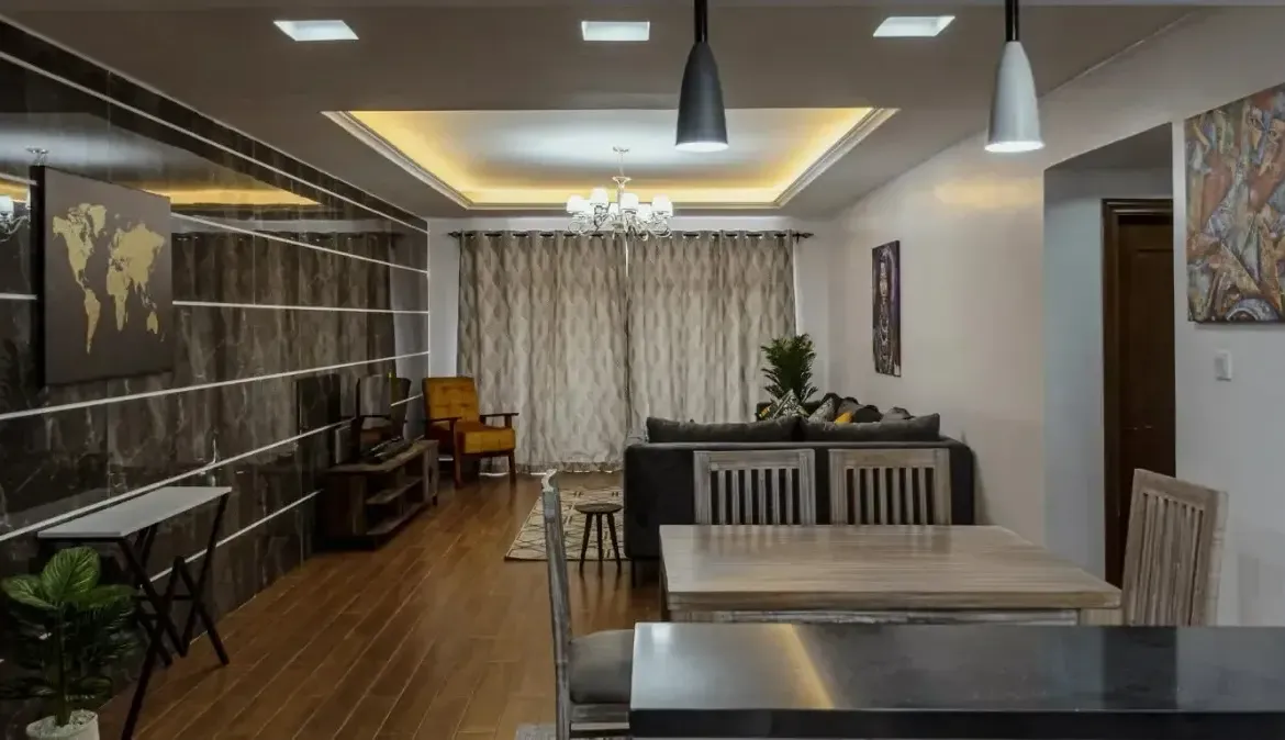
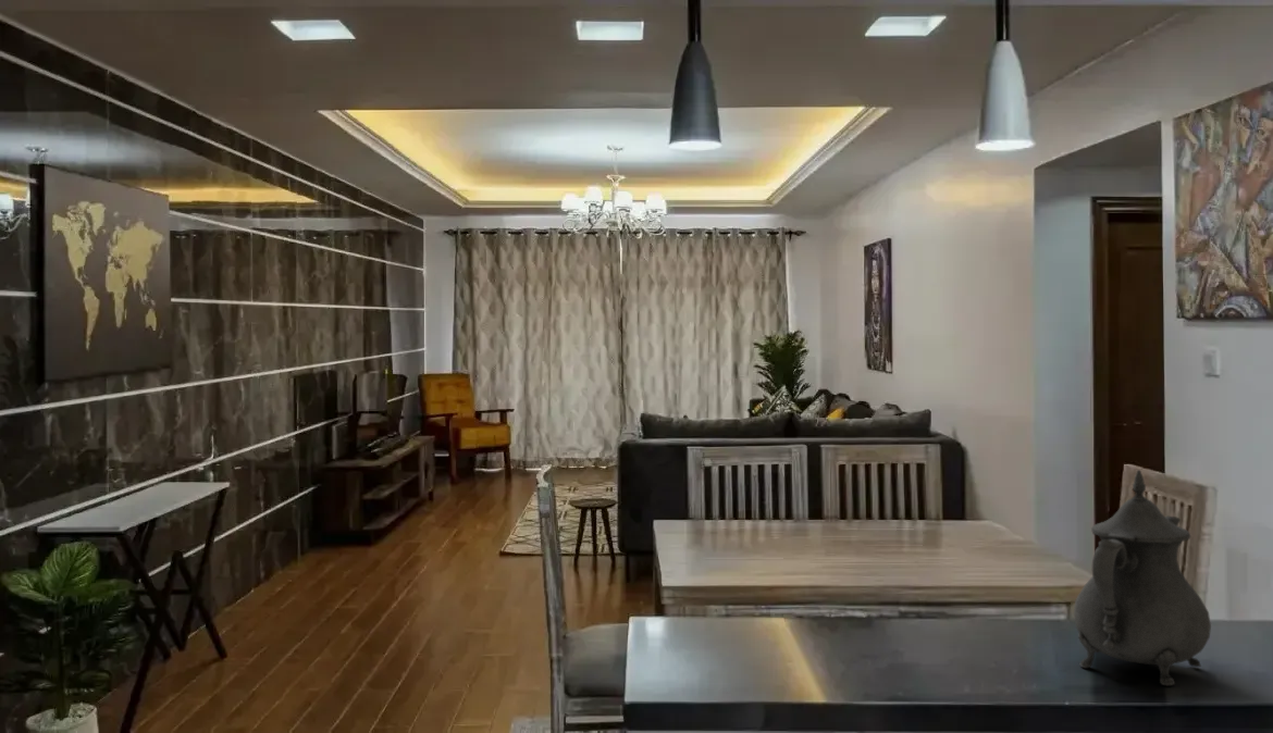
+ teapot [1073,469,1212,686]
